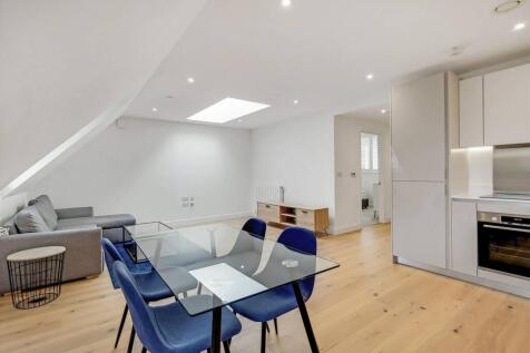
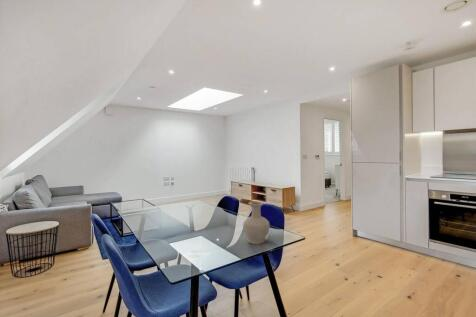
+ vase [242,200,271,245]
